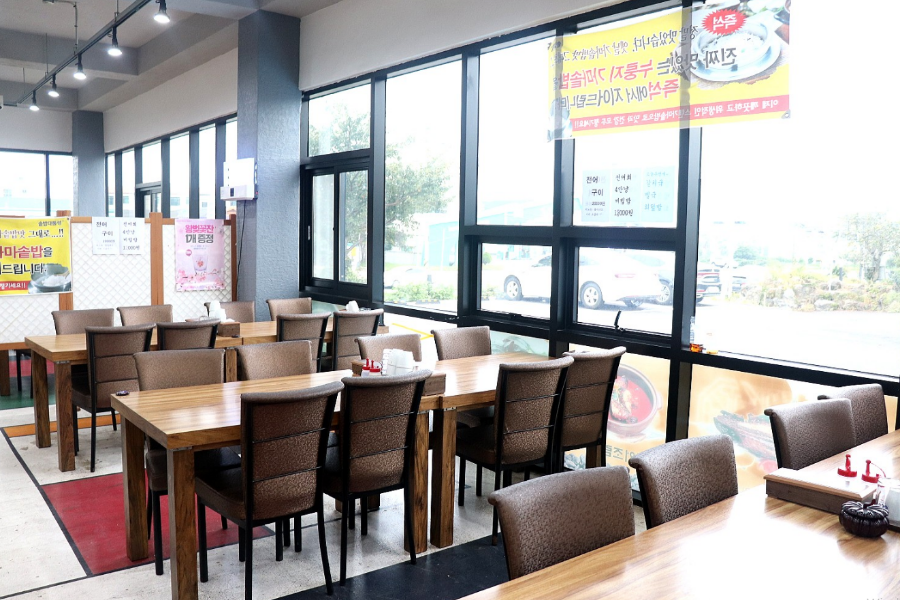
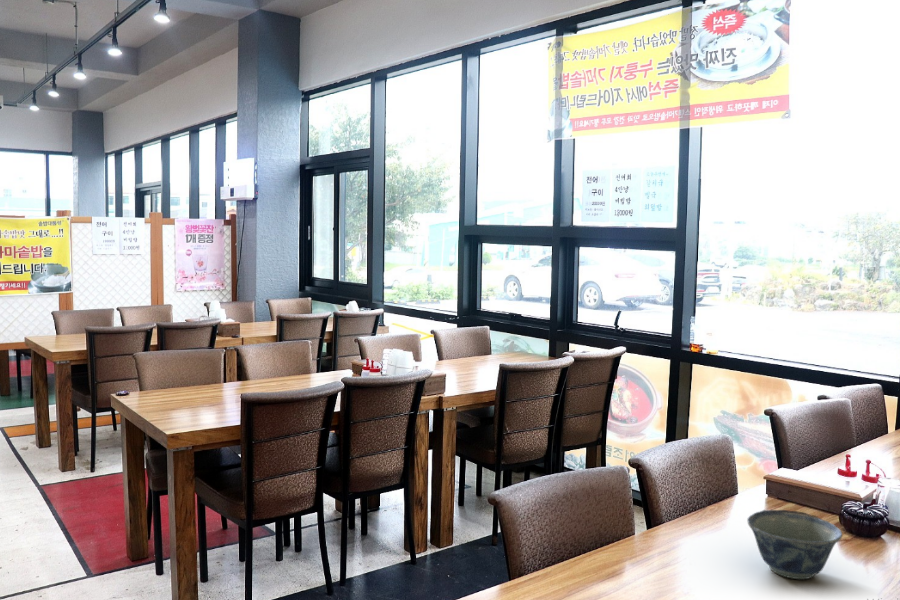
+ bowl [746,509,843,580]
